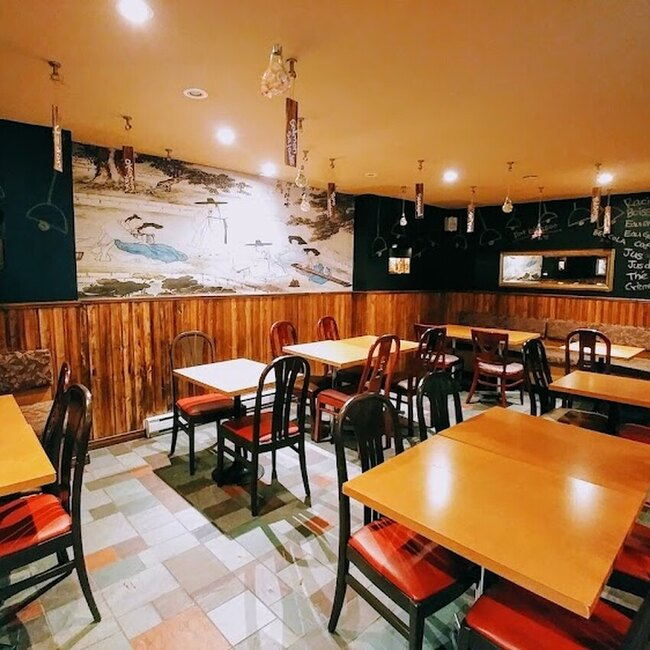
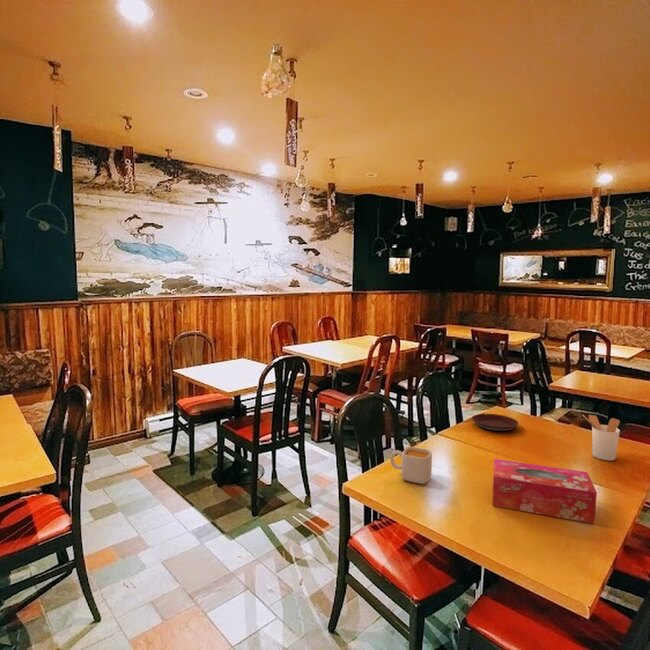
+ tissue box [492,458,598,525]
+ utensil holder [581,413,621,462]
+ plate [471,413,520,432]
+ mug [389,446,433,485]
